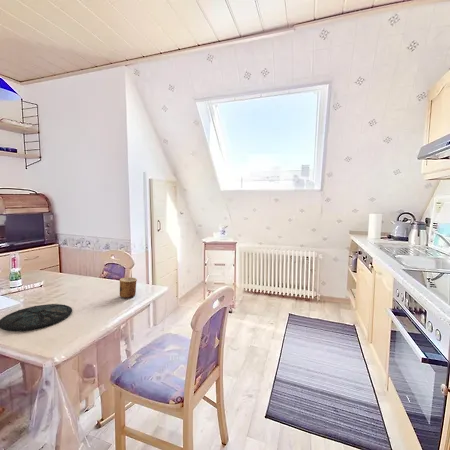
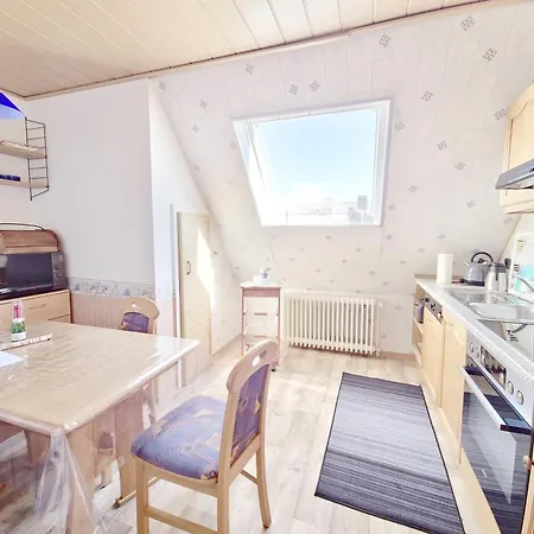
- cup [119,276,138,299]
- plate [0,303,73,332]
